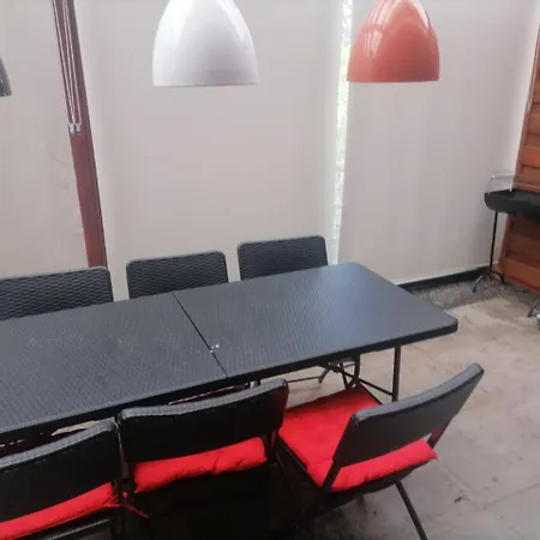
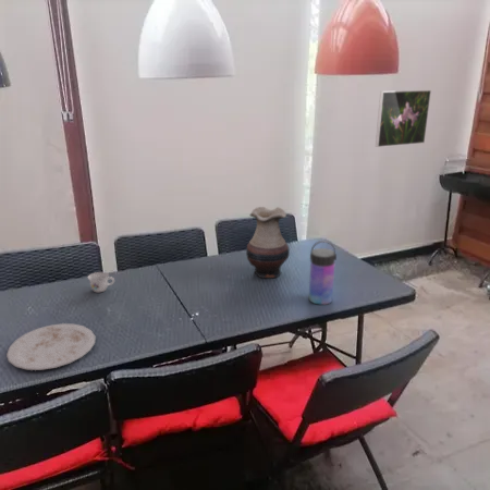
+ vase [245,206,291,279]
+ teacup [87,271,115,293]
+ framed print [375,89,432,148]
+ water bottle [308,240,338,306]
+ plate [5,322,96,371]
